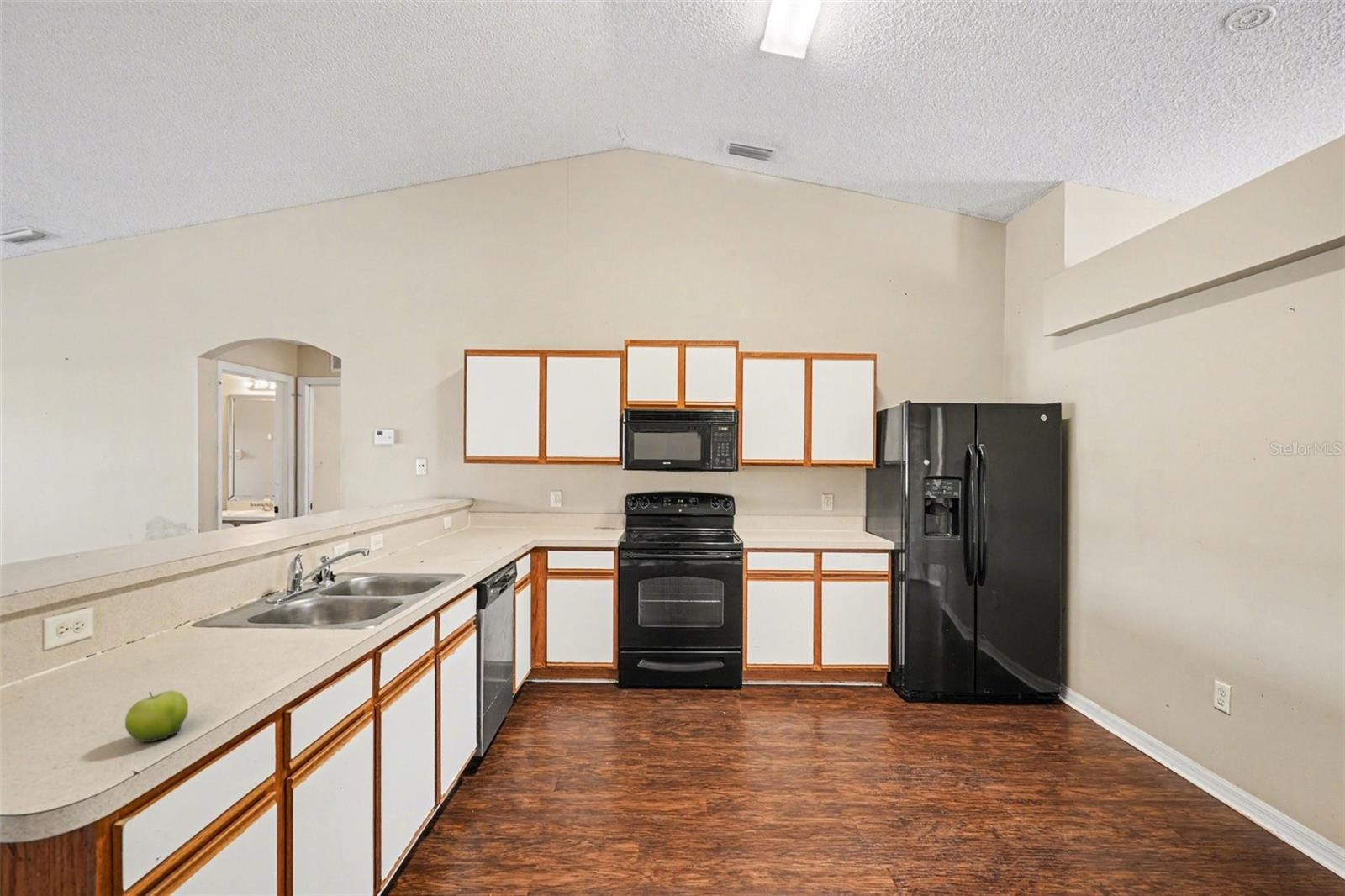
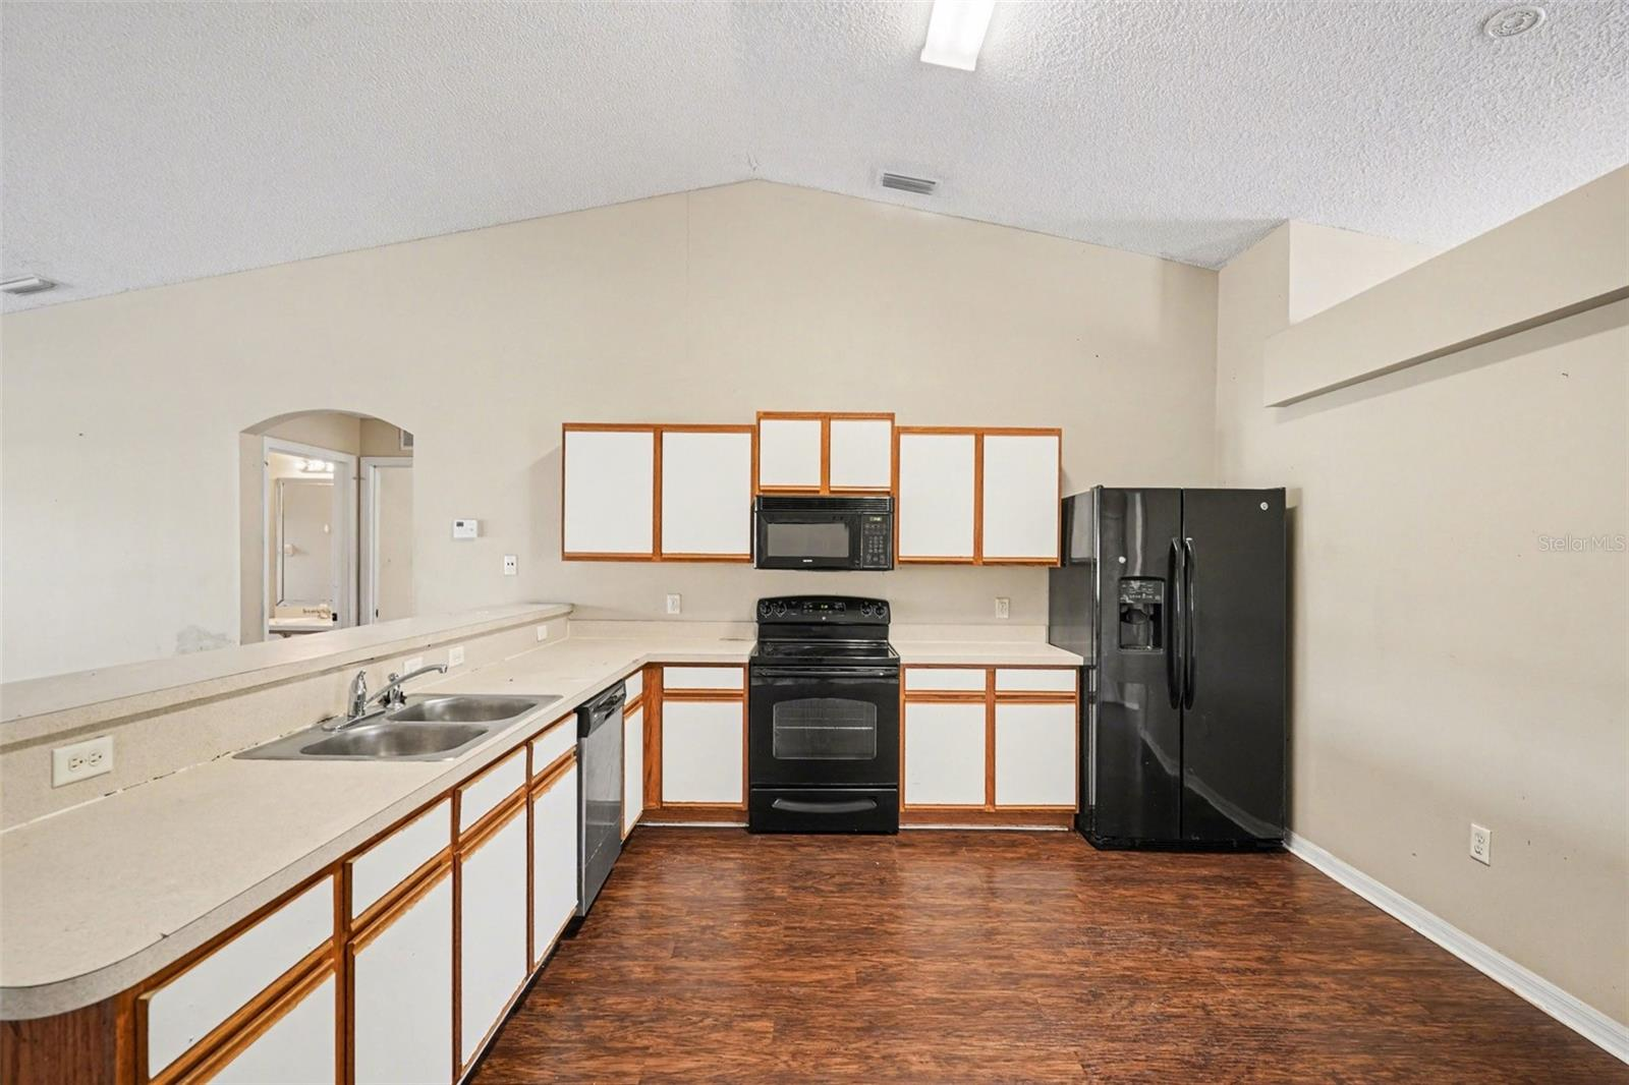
- fruit [124,690,189,743]
